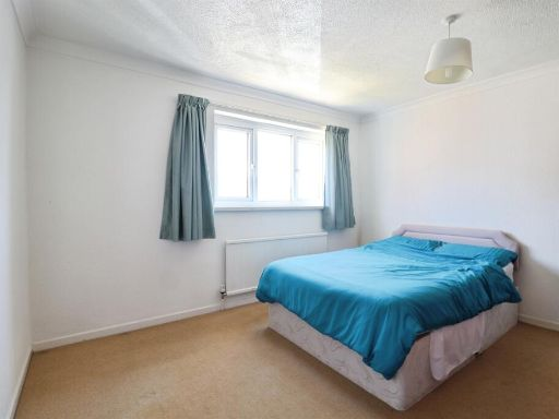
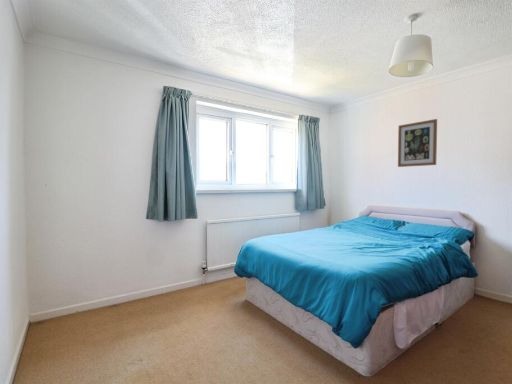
+ wall art [397,118,438,168]
